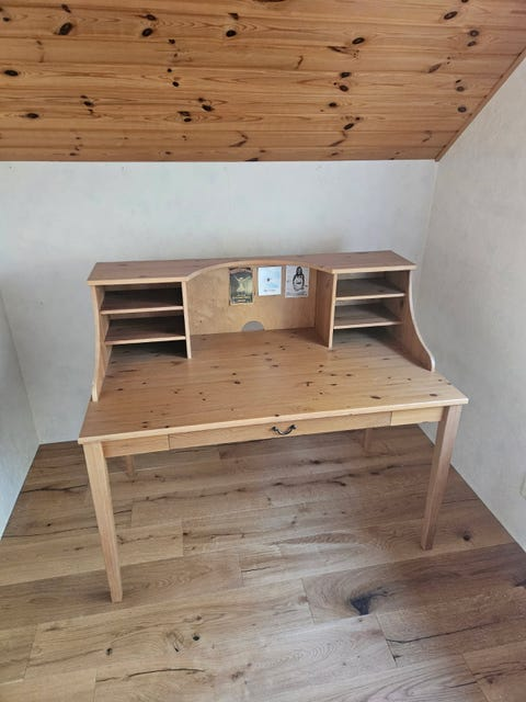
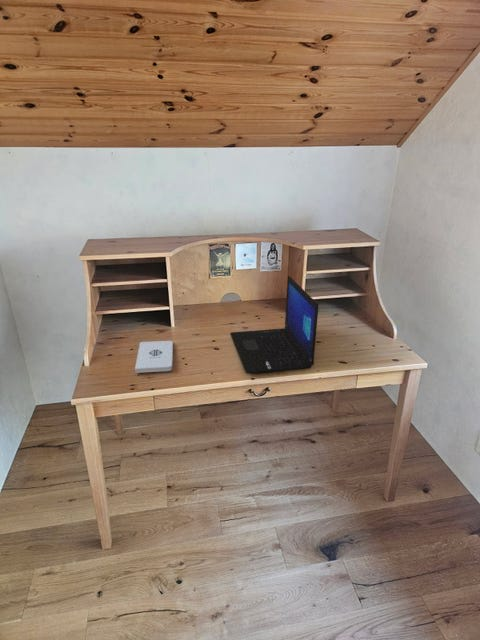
+ laptop [229,274,319,374]
+ notepad [134,340,174,374]
